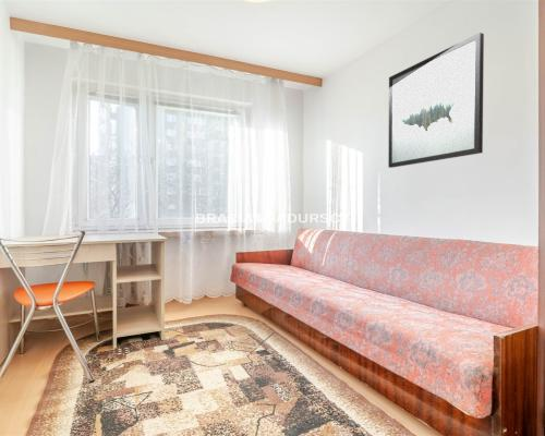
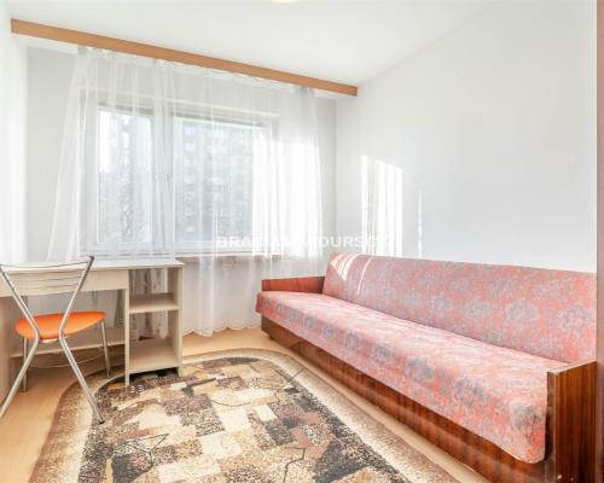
- wall art [387,32,485,169]
